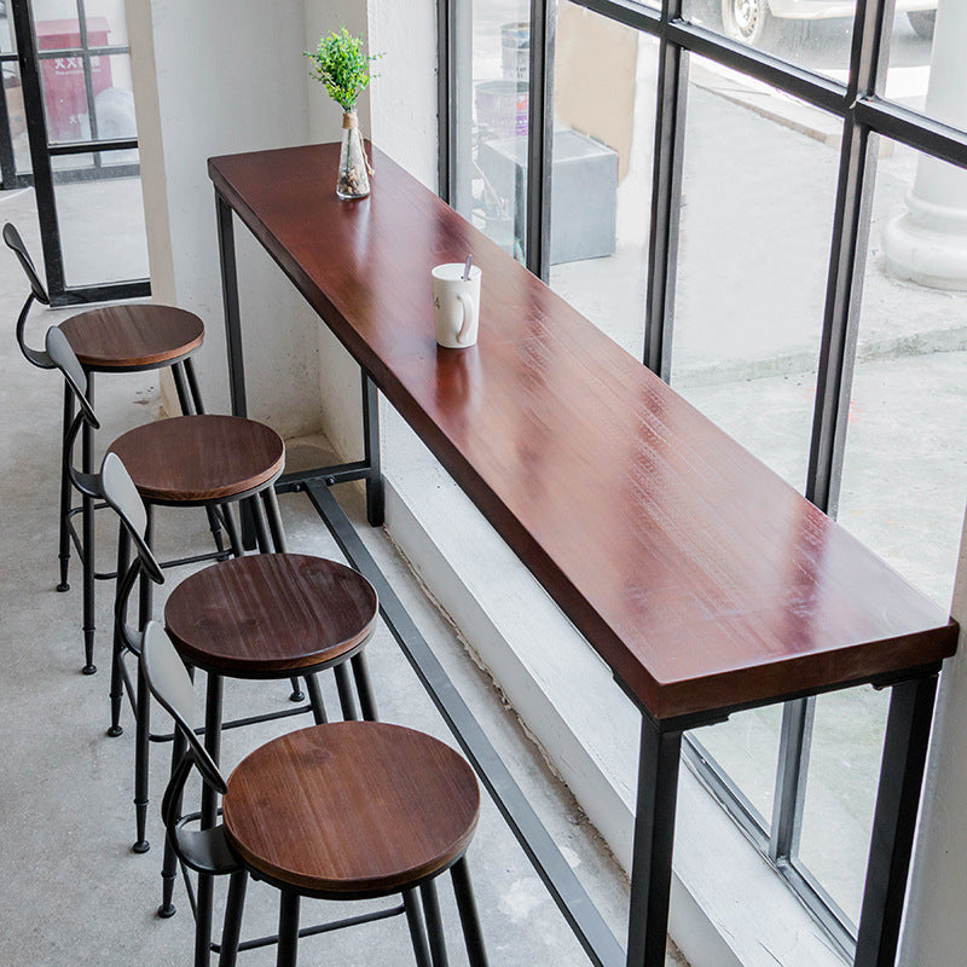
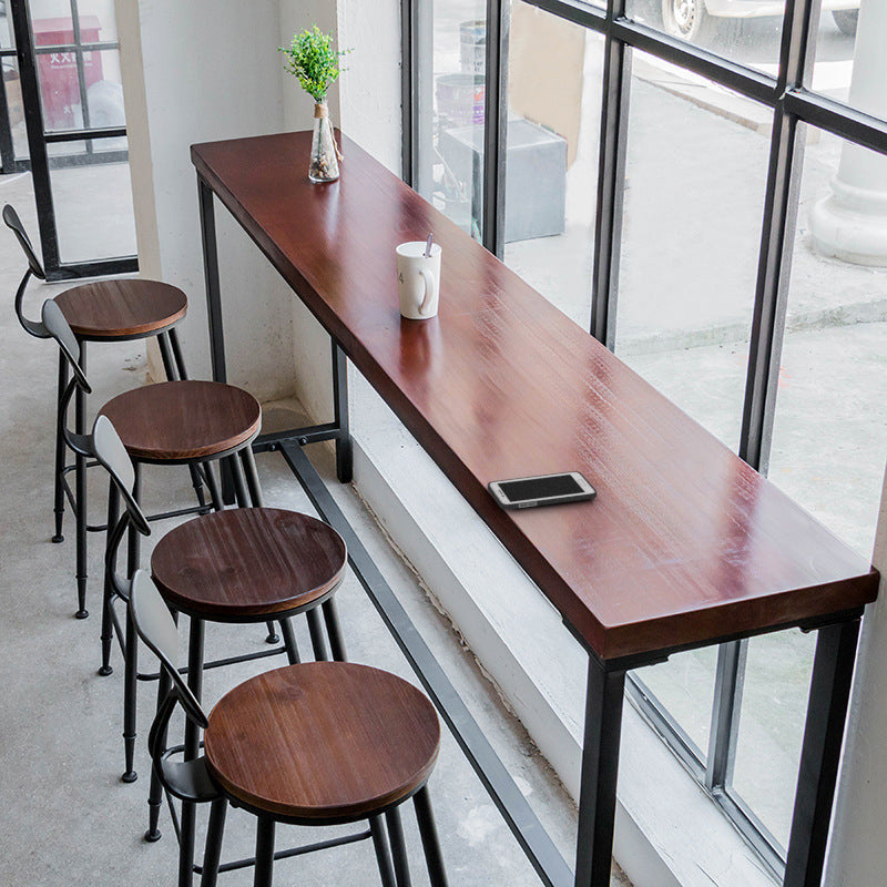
+ cell phone [487,470,598,511]
